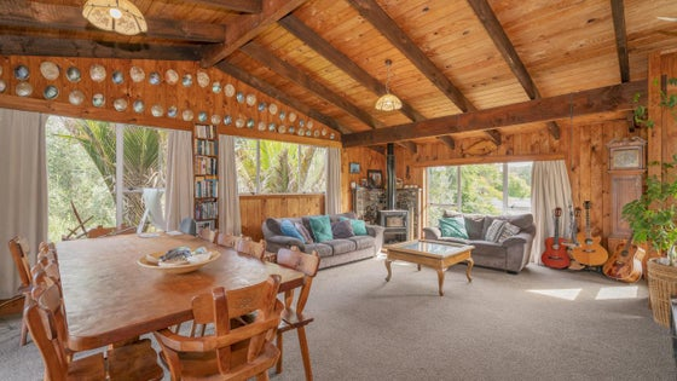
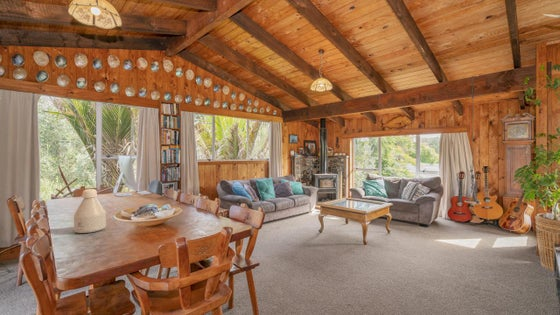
+ bottle [73,188,107,234]
